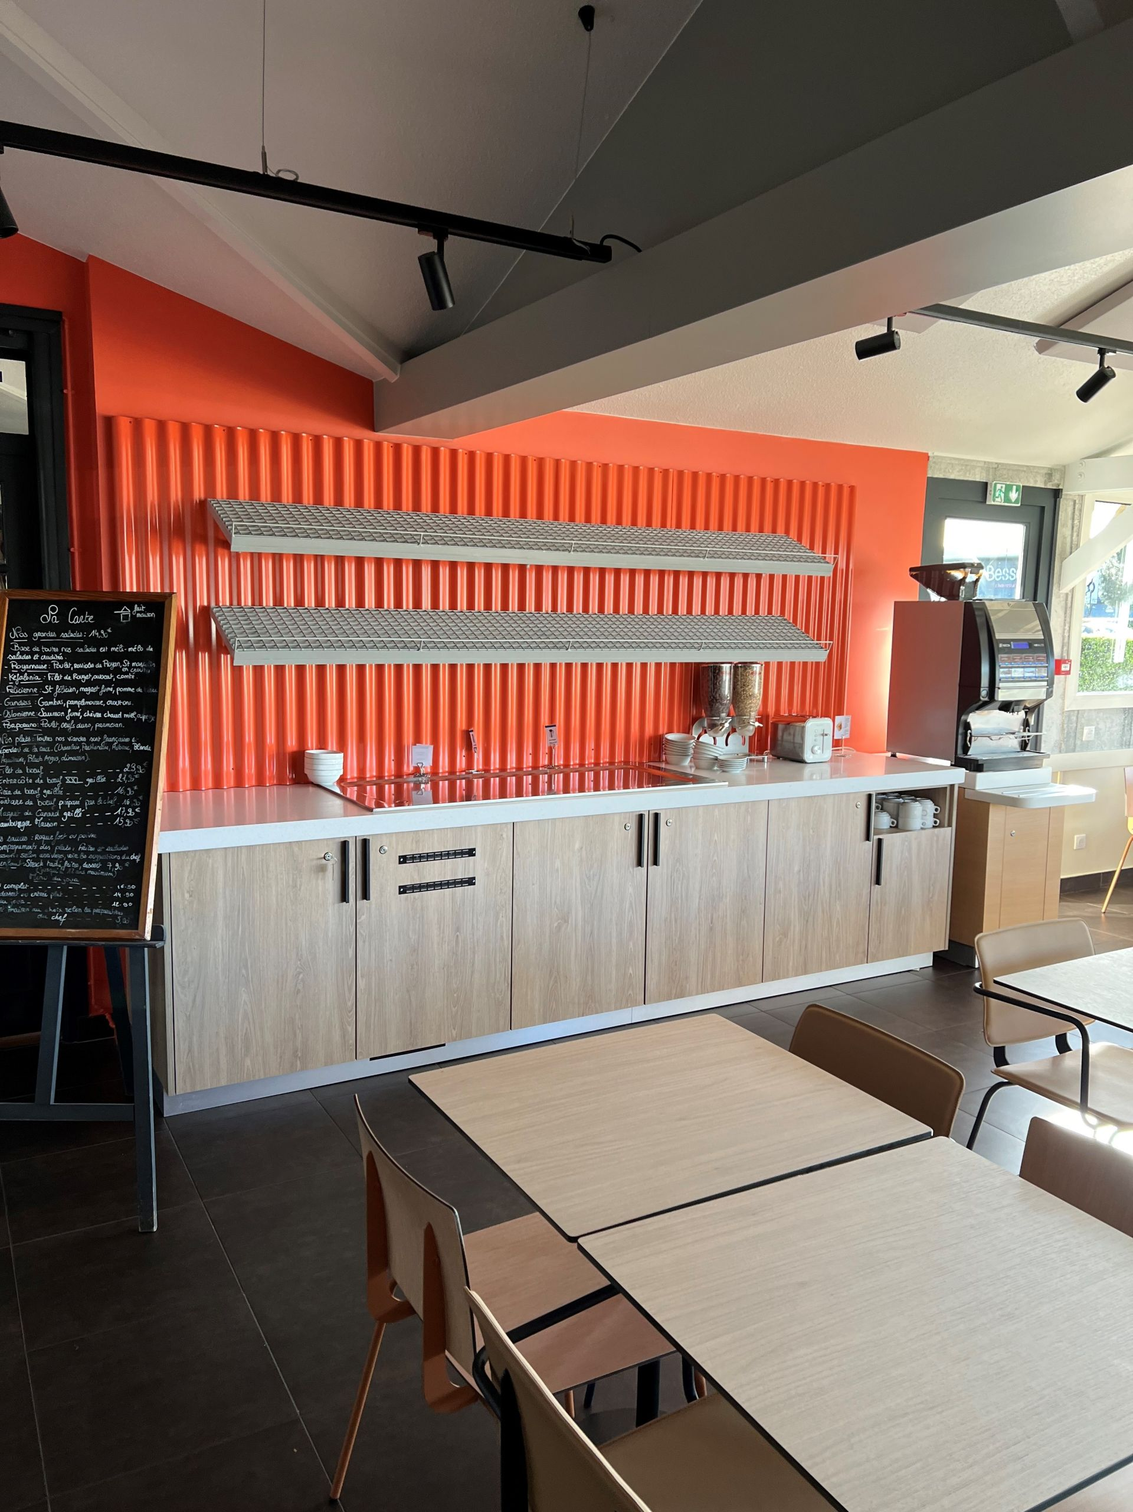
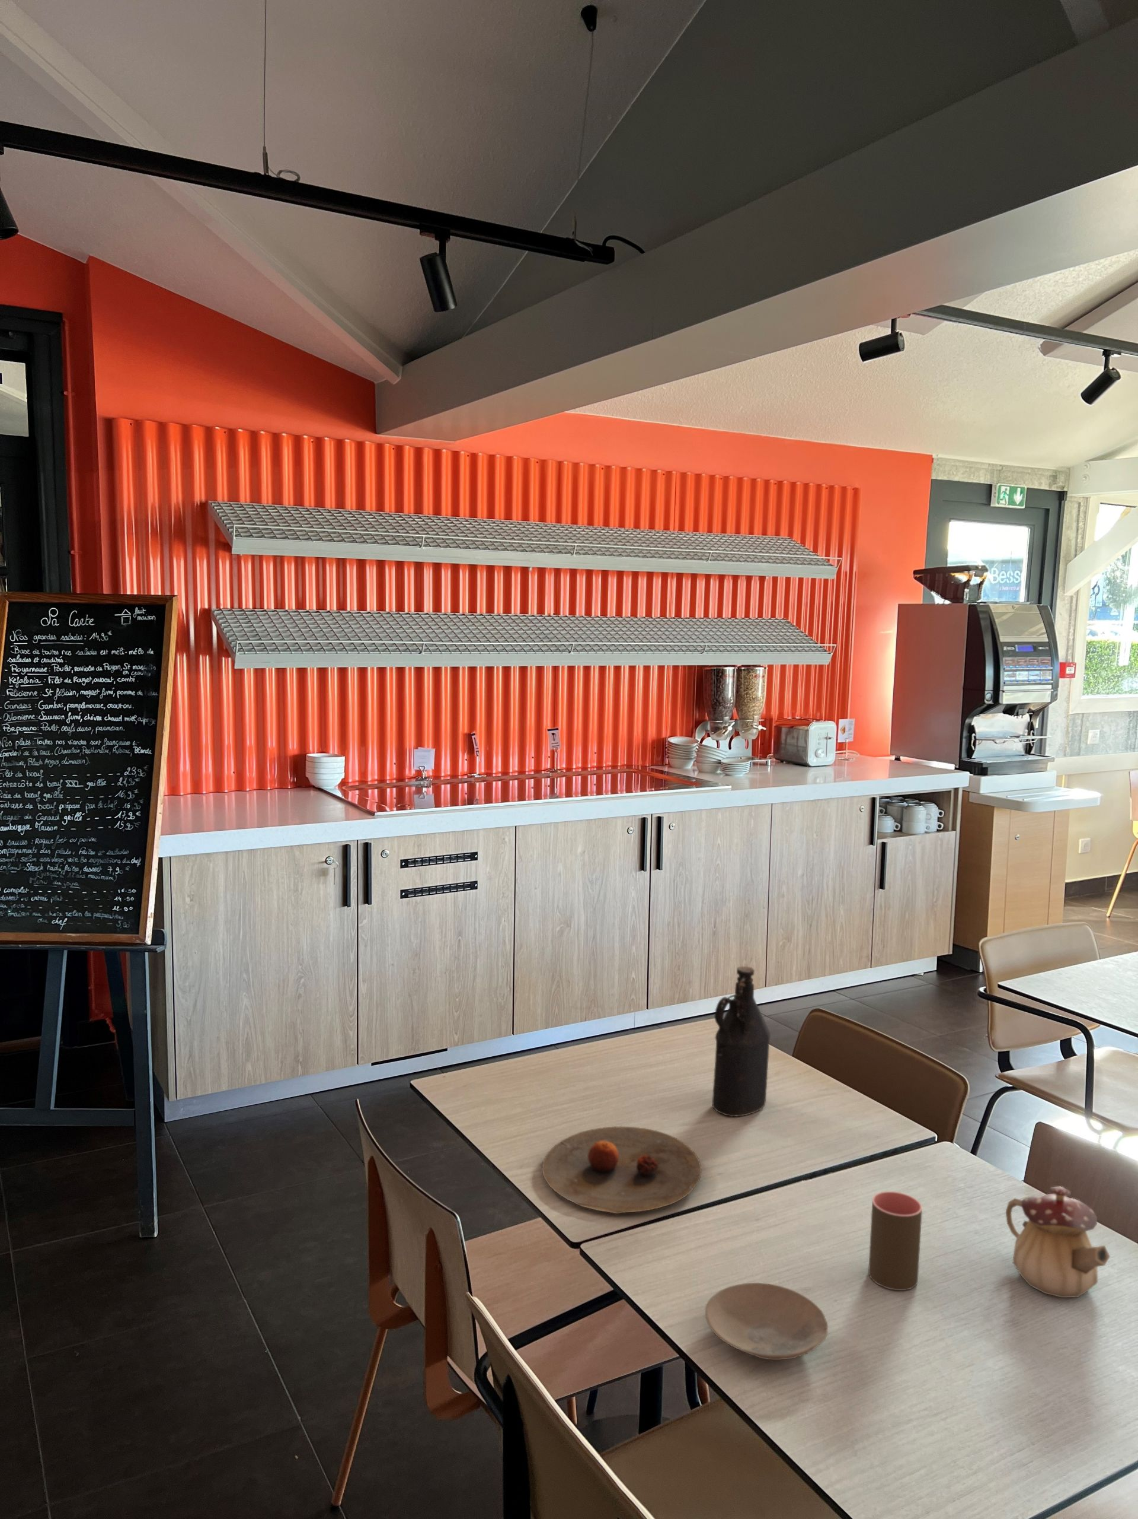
+ teapot [1005,1186,1111,1298]
+ plate [704,1282,828,1361]
+ plate [542,1125,702,1215]
+ bottle [711,965,771,1117]
+ cup [868,1191,923,1292]
